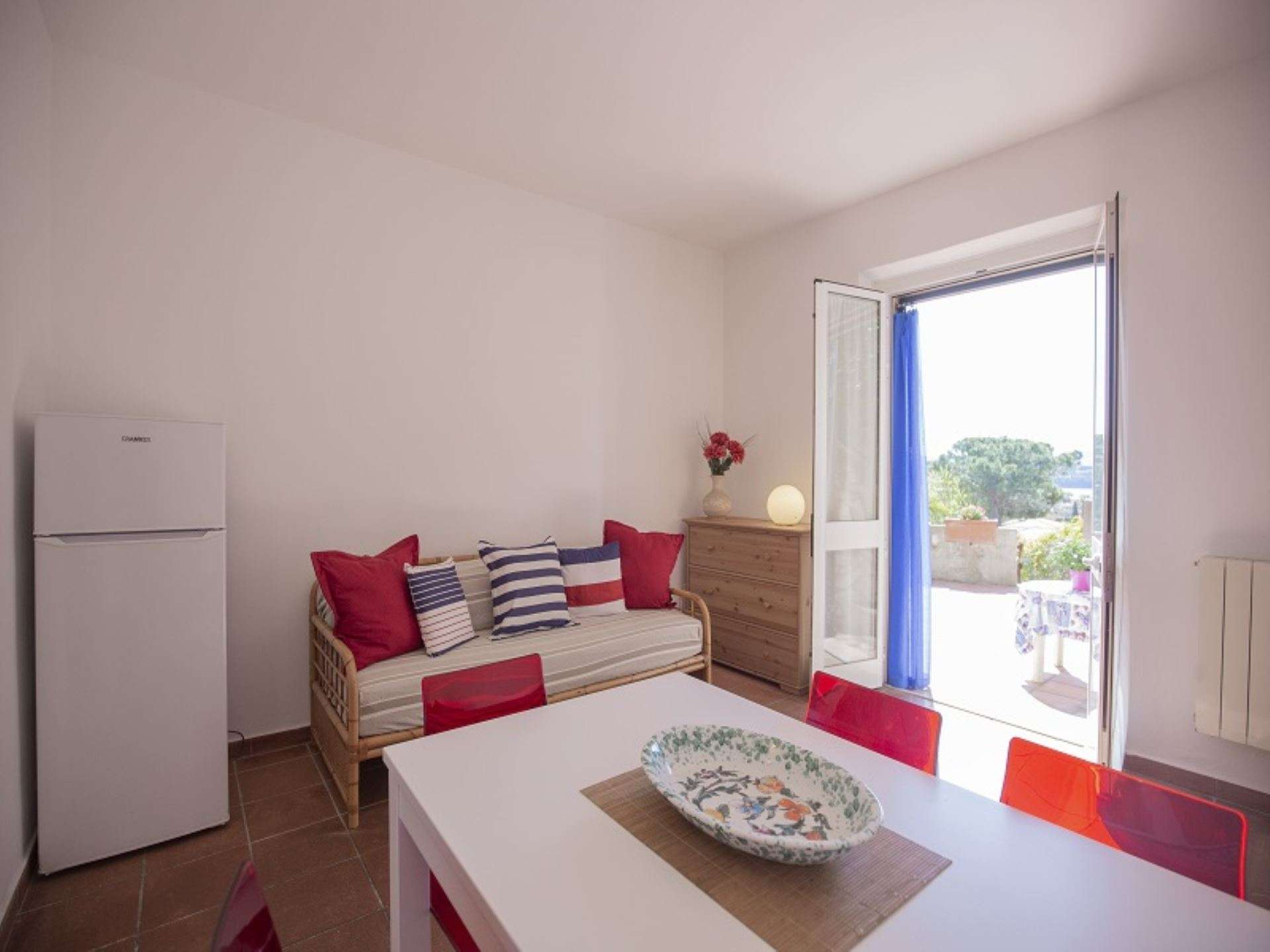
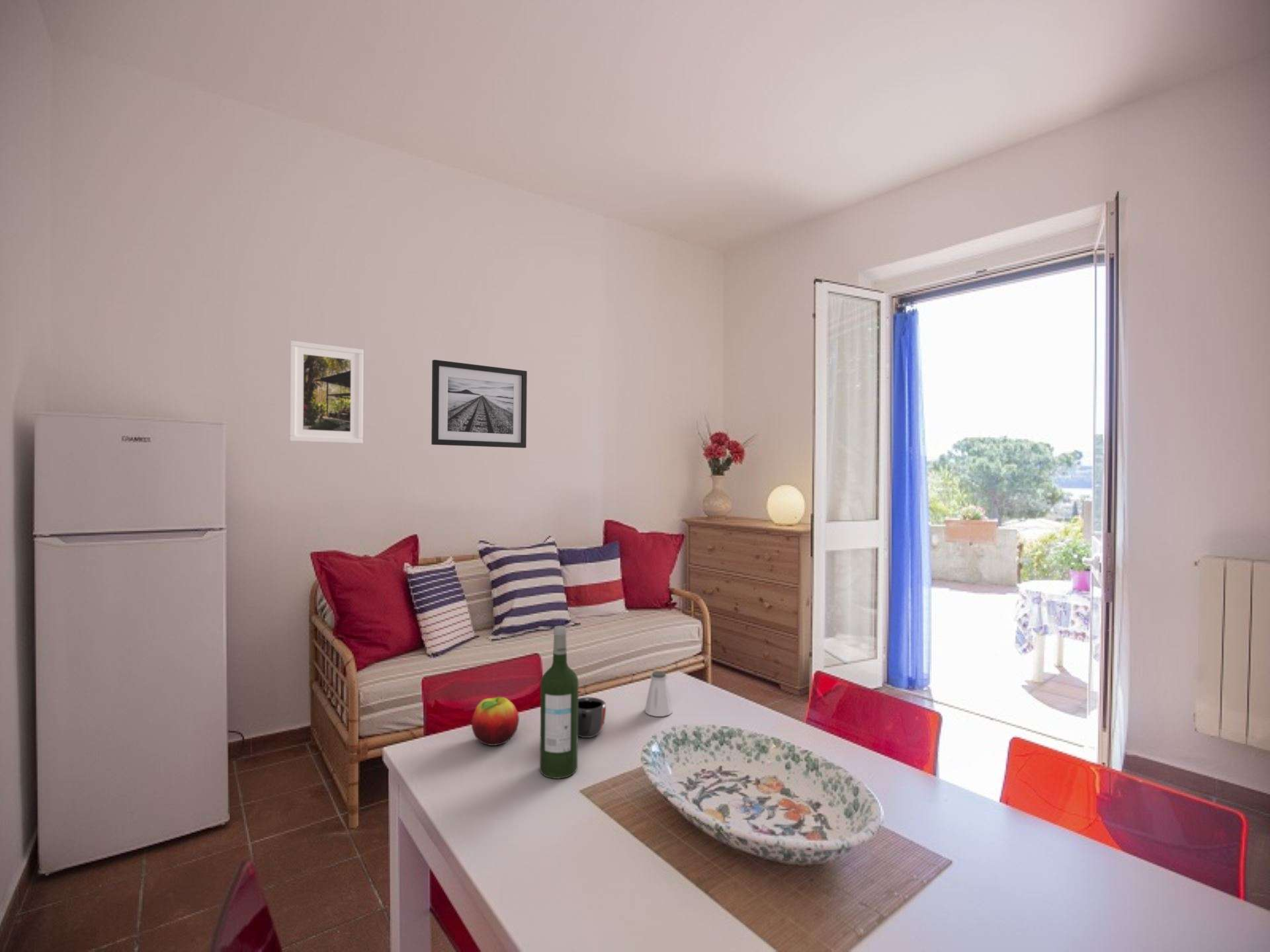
+ saltshaker [644,670,673,717]
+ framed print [288,340,364,444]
+ mug [578,696,607,738]
+ wall art [431,359,528,449]
+ wine bottle [539,625,579,779]
+ fruit [471,696,520,746]
